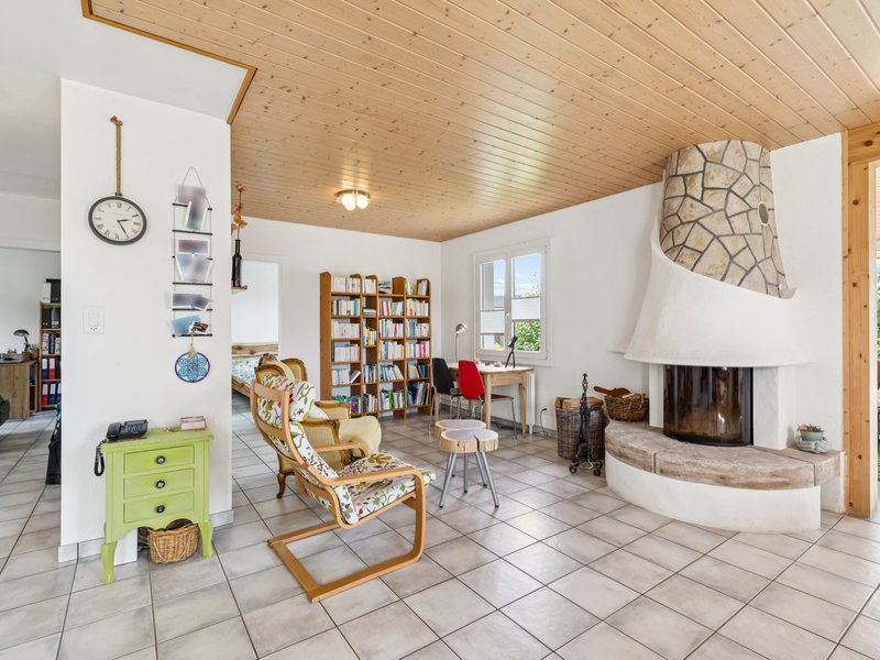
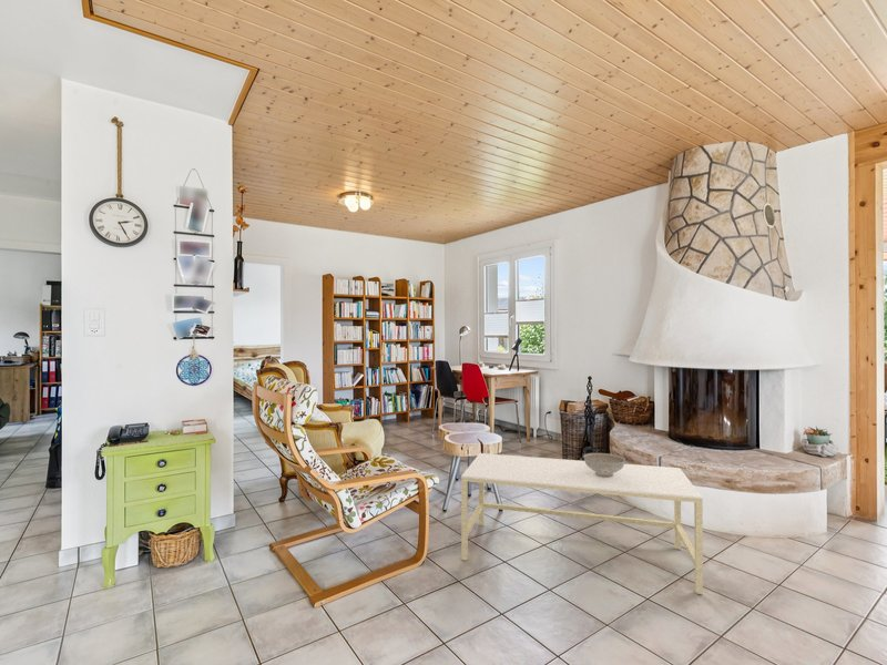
+ decorative bowl [582,452,626,477]
+ coffee table [460,452,704,595]
